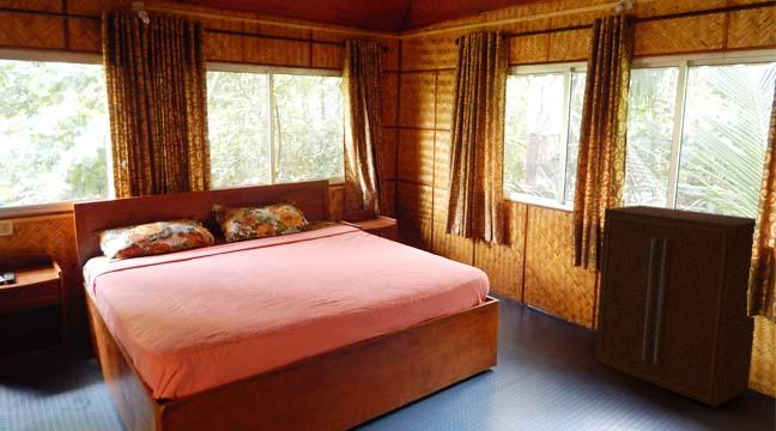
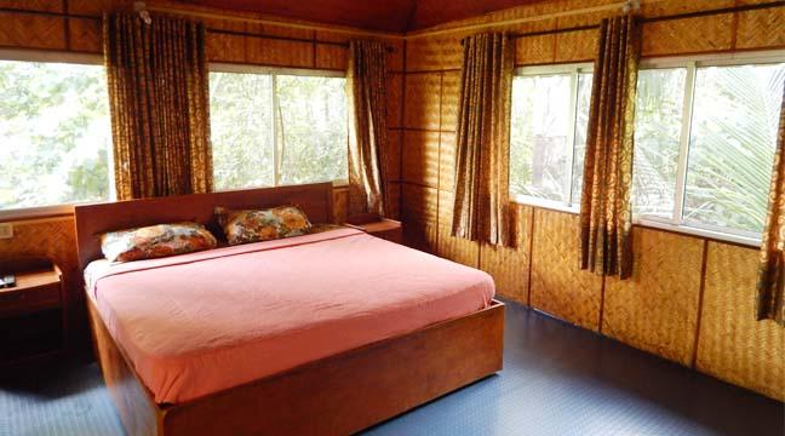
- cabinet [594,204,757,408]
